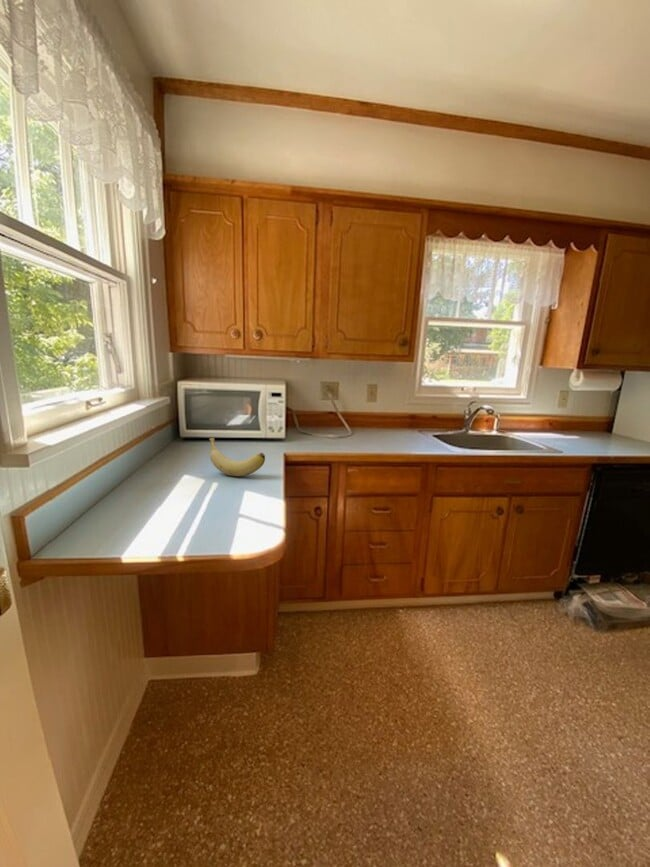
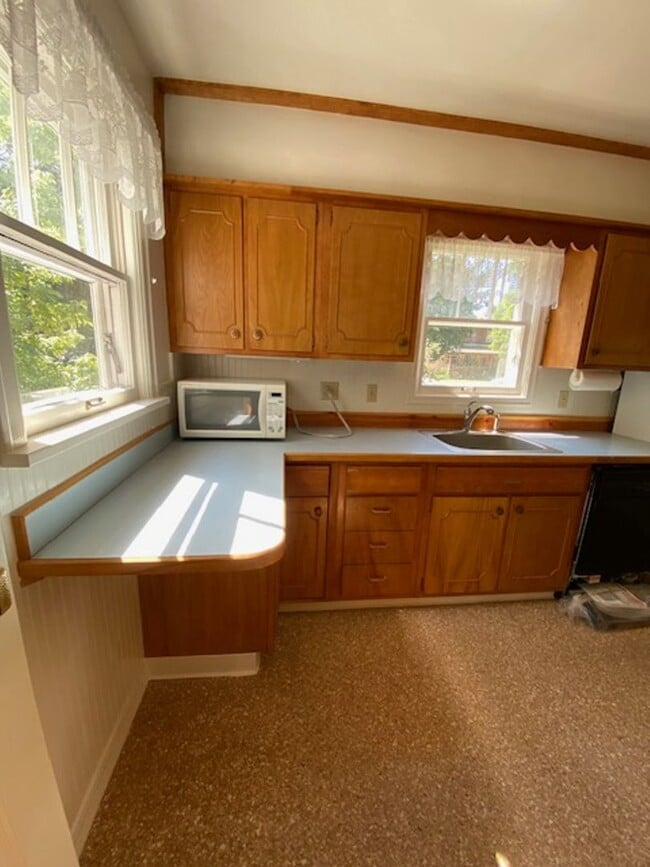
- banana [208,437,266,477]
